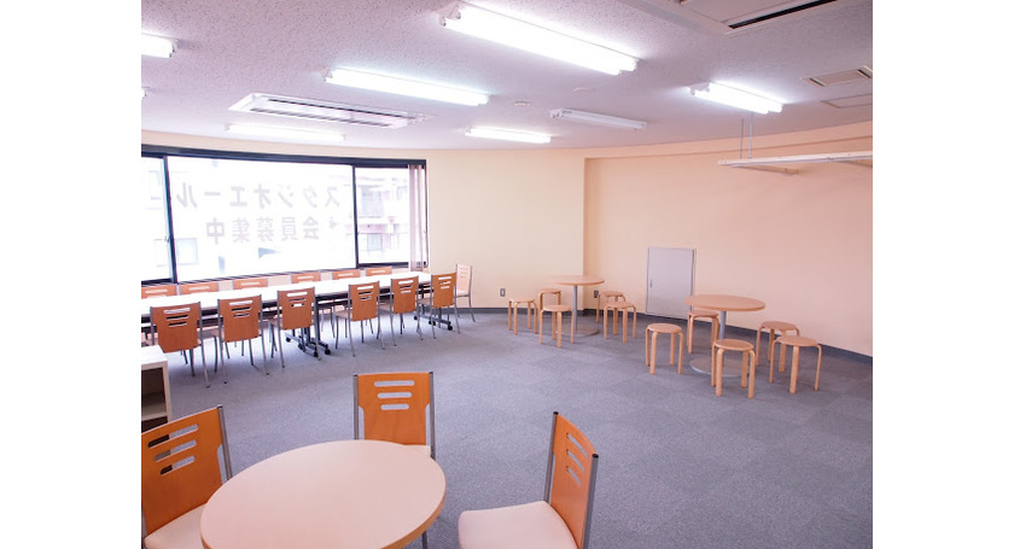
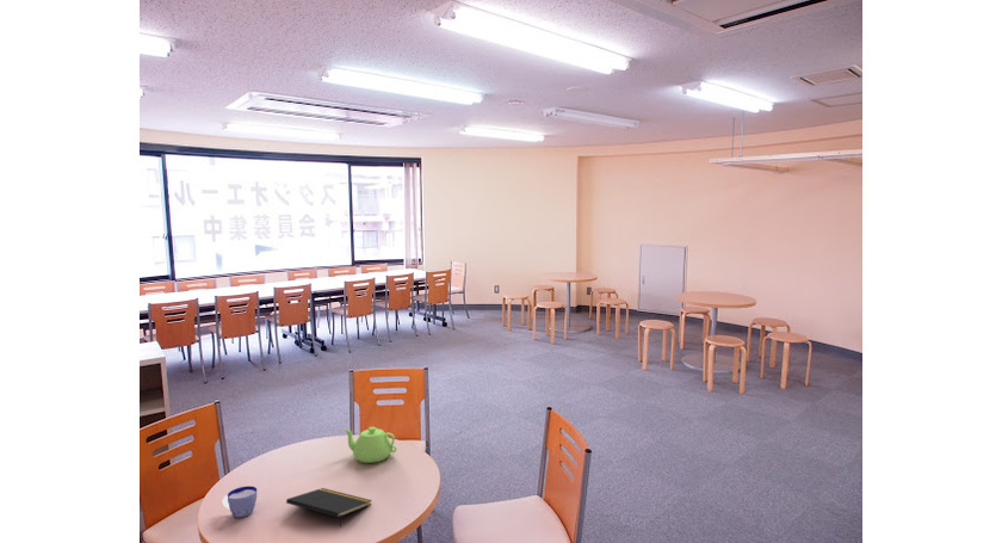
+ teapot [342,426,398,464]
+ notepad [285,487,373,529]
+ cup [222,485,259,519]
